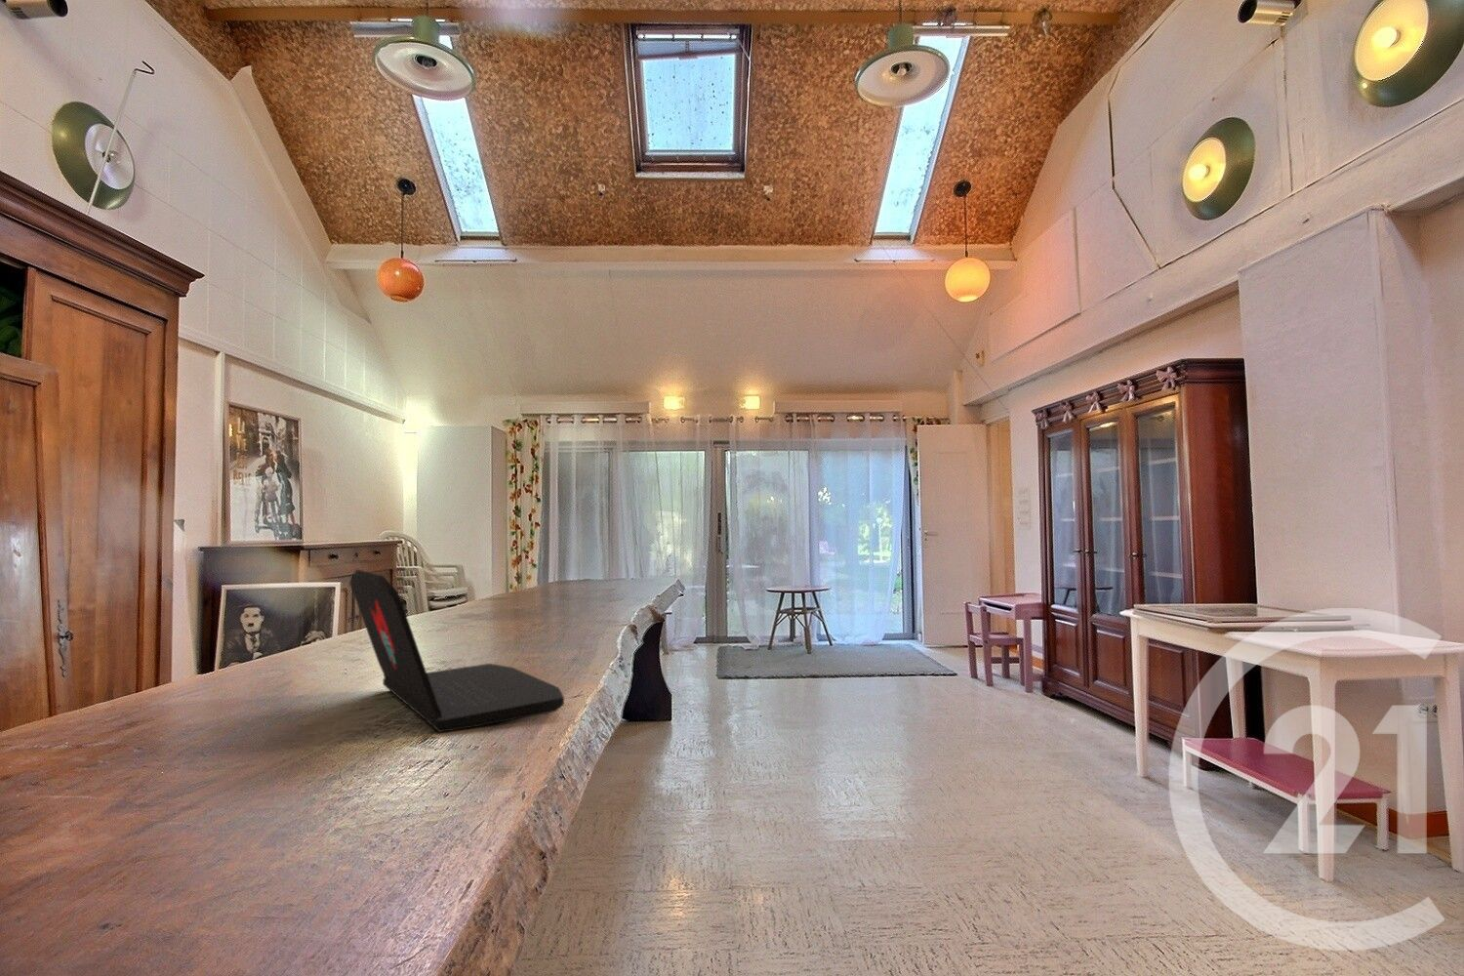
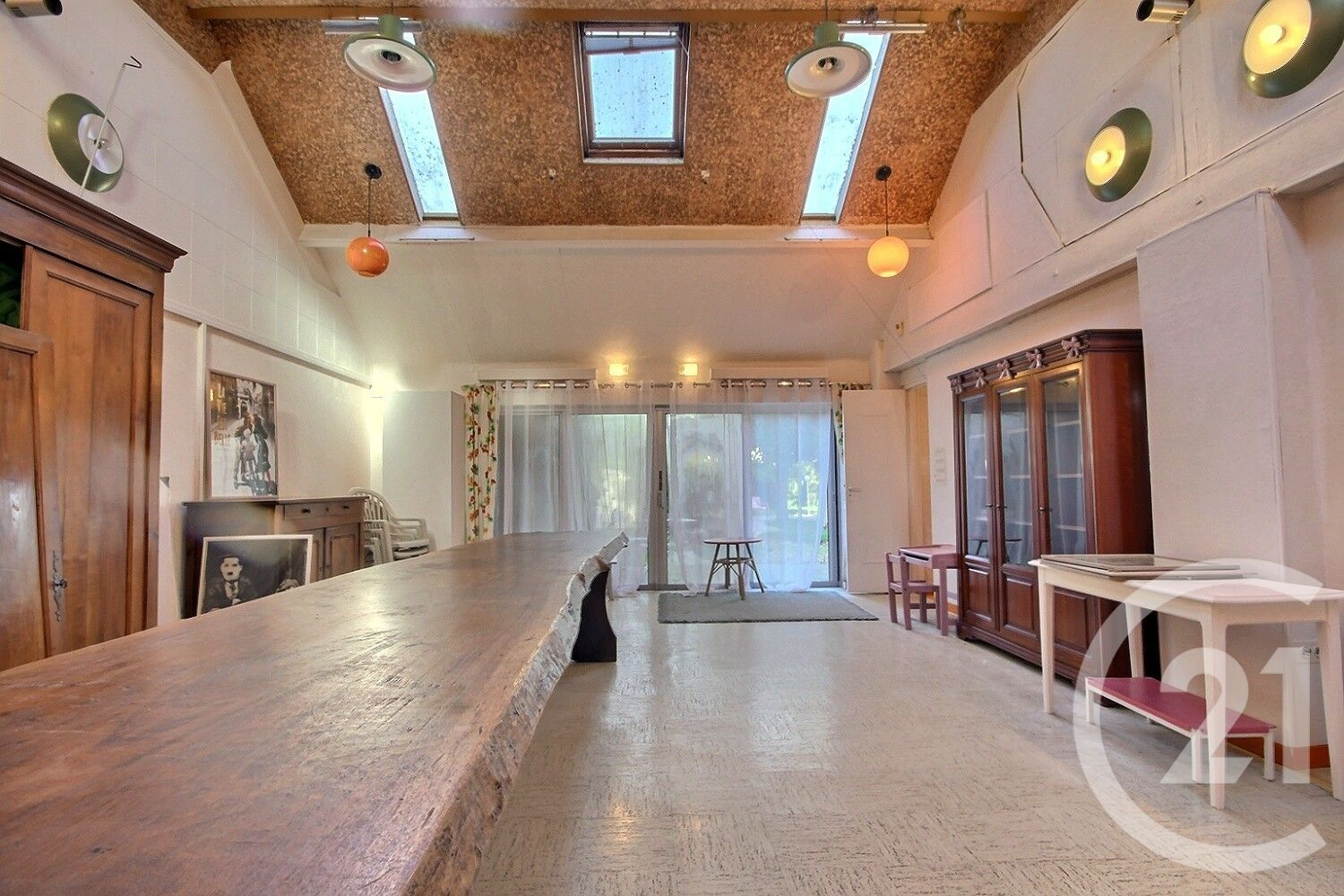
- laptop [349,568,565,733]
